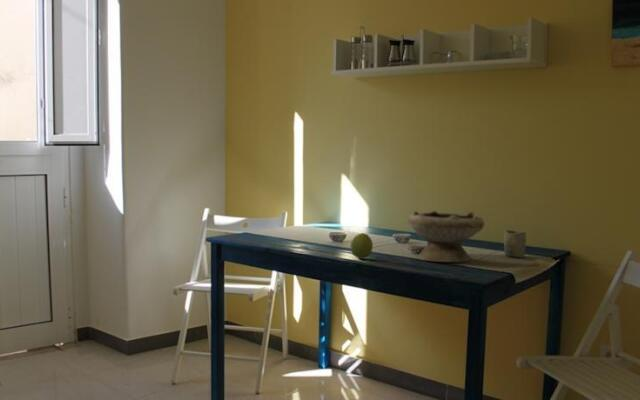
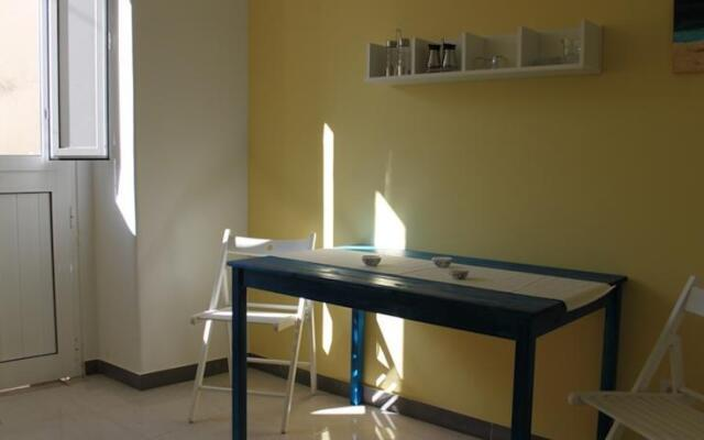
- fruit [350,232,374,260]
- bowl [407,209,485,263]
- cup [503,229,527,258]
